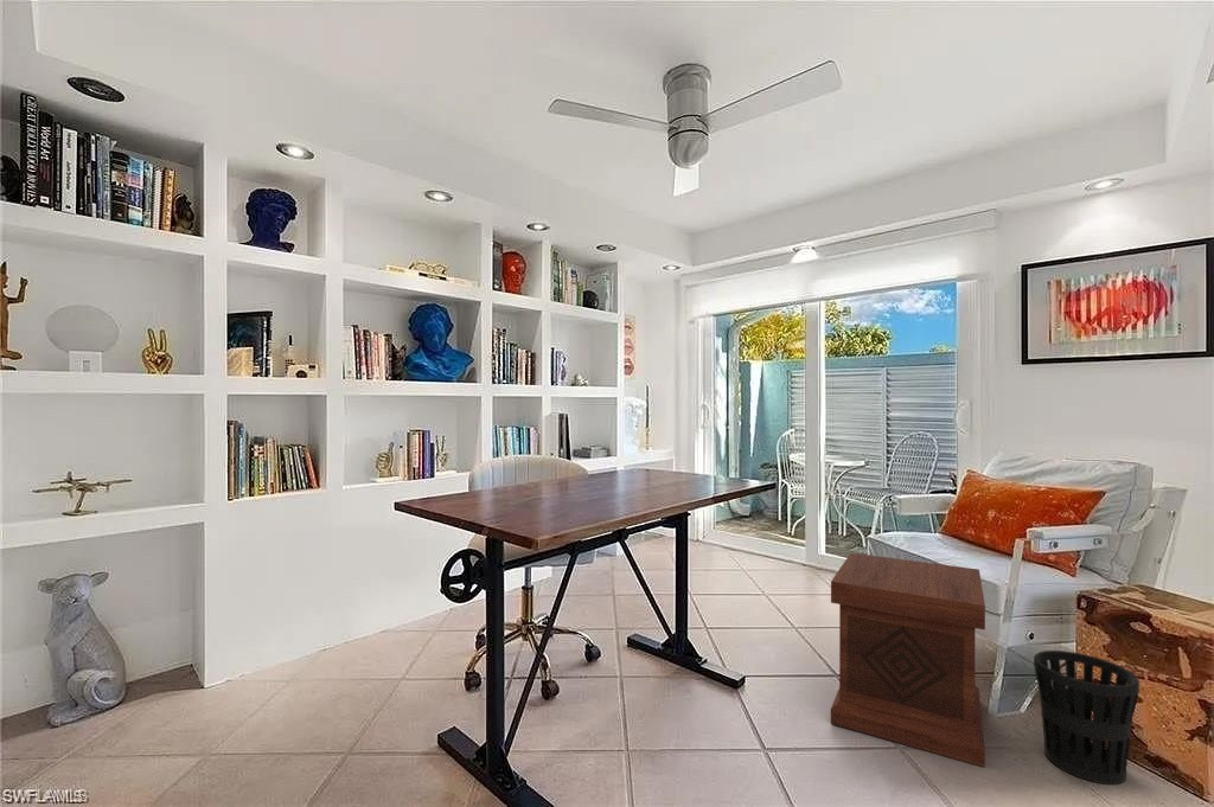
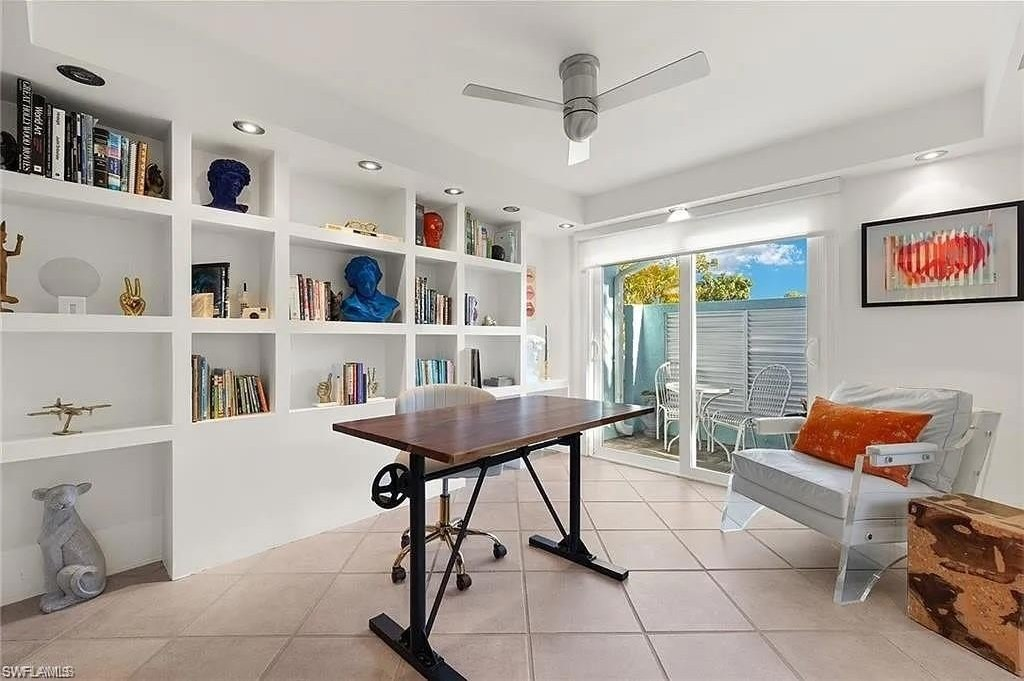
- side table [830,551,986,768]
- wastebasket [1033,649,1140,786]
